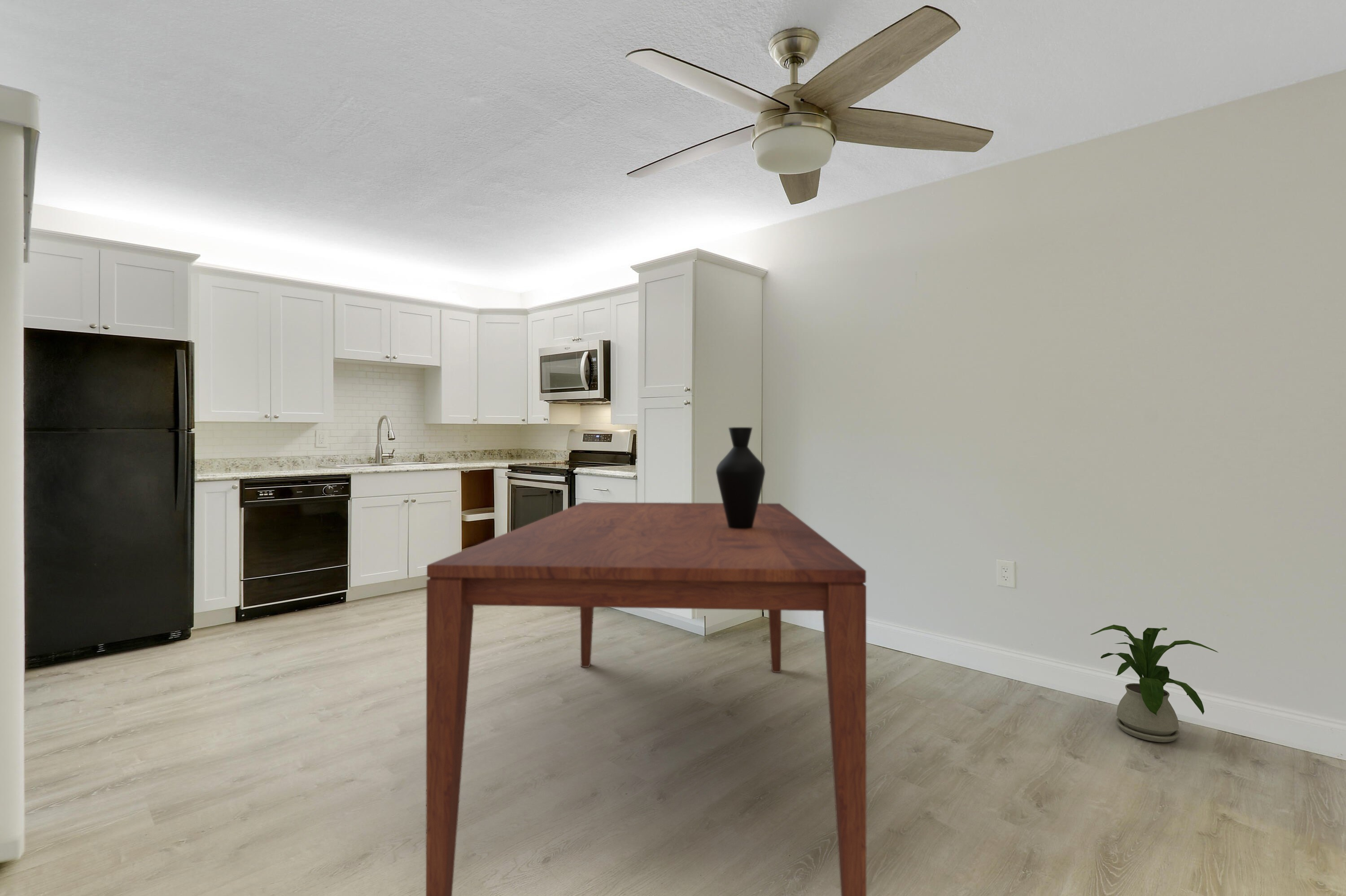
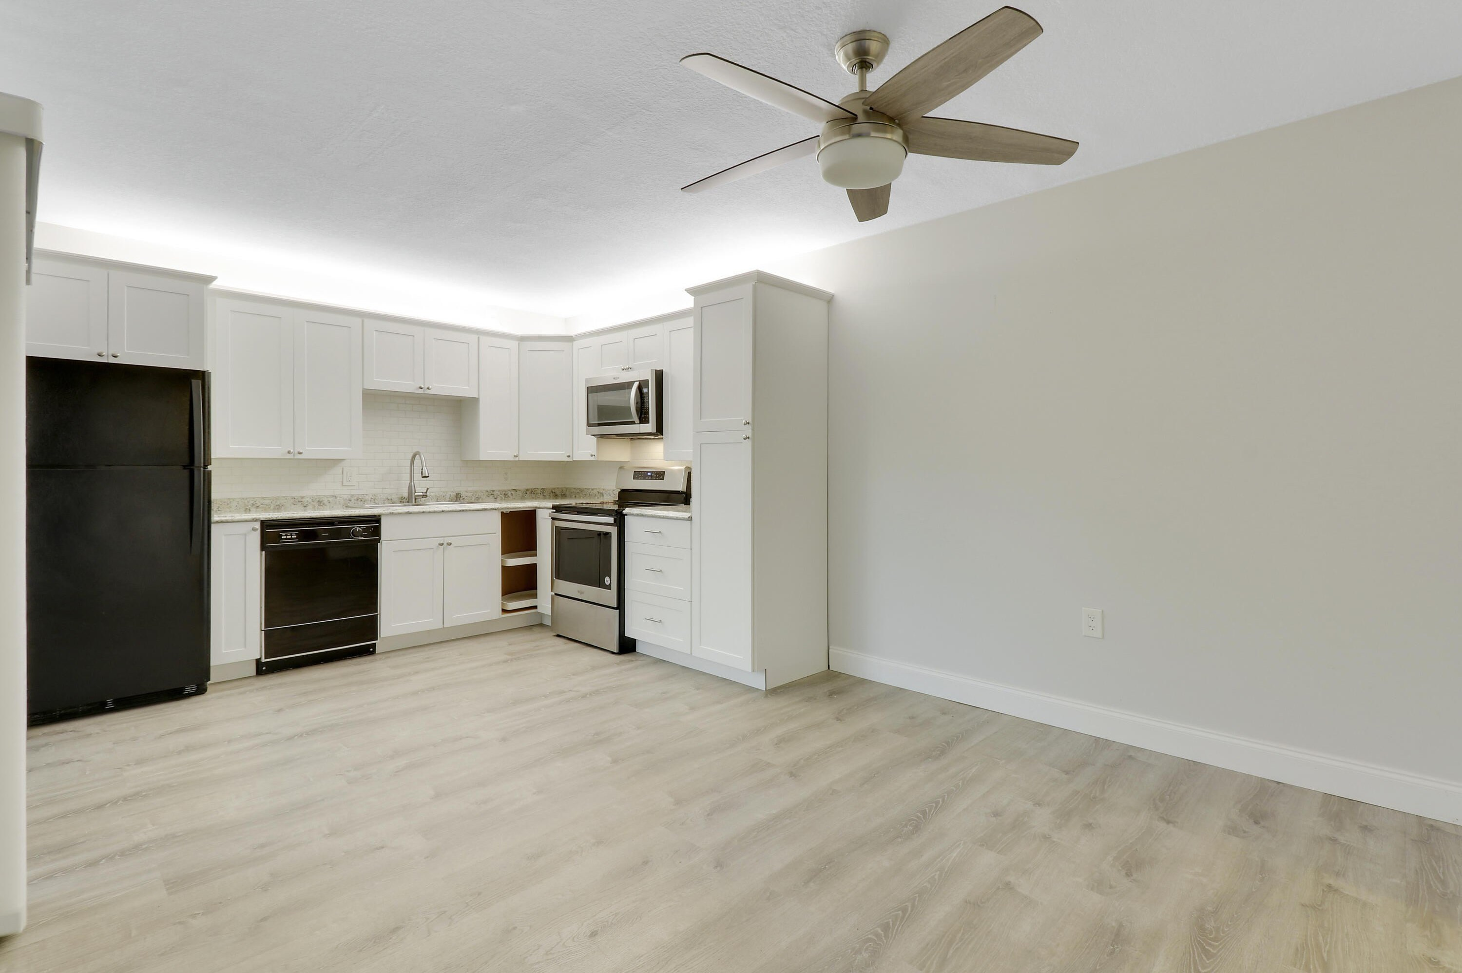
- house plant [1090,625,1219,743]
- vase [716,427,765,529]
- dining table [425,502,867,896]
